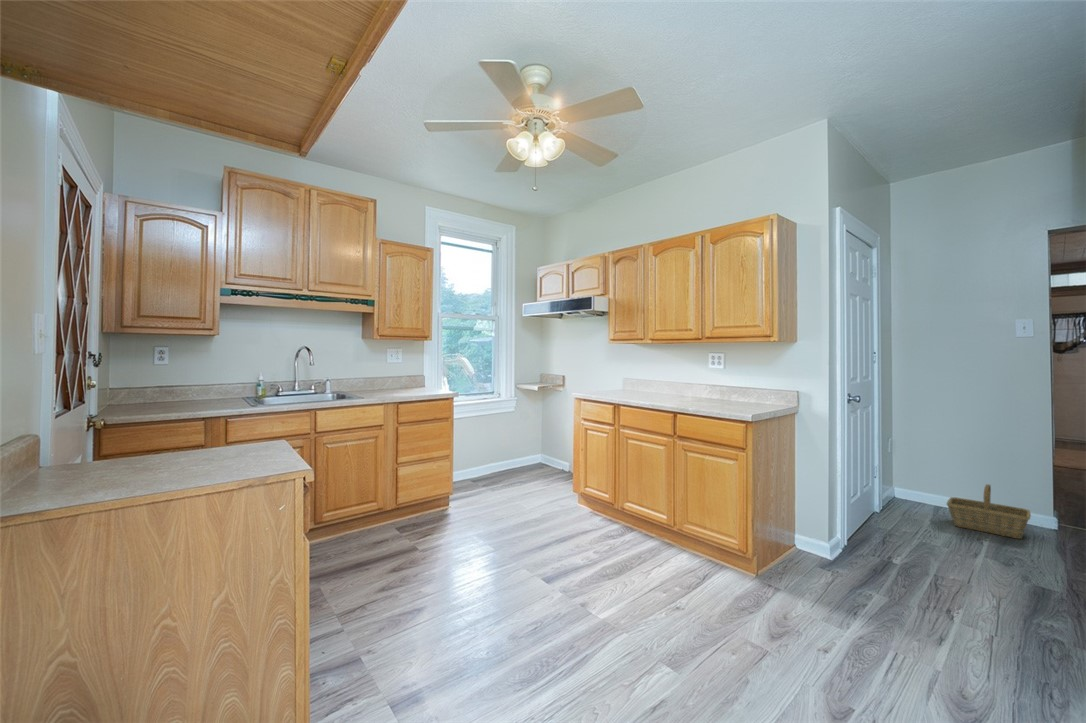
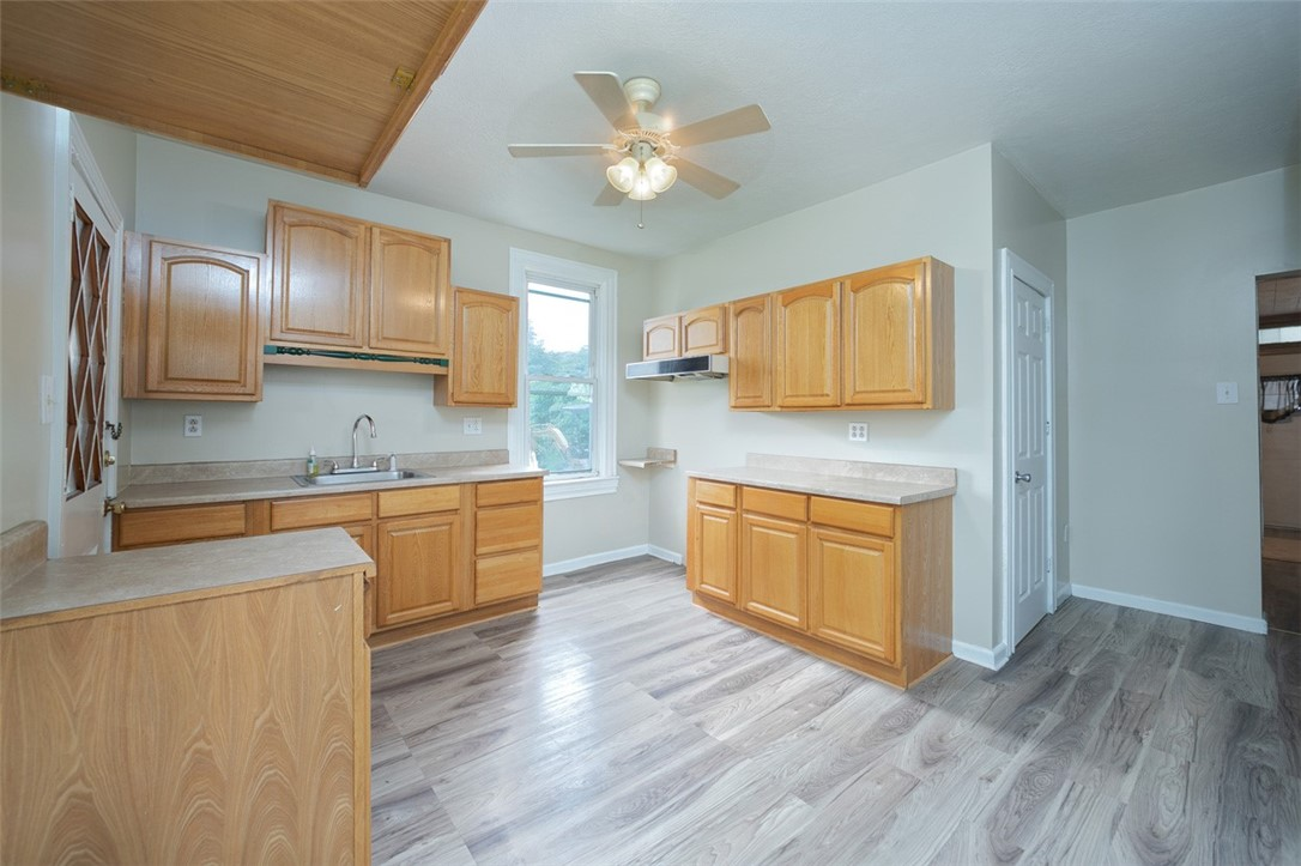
- basket [946,483,1032,540]
